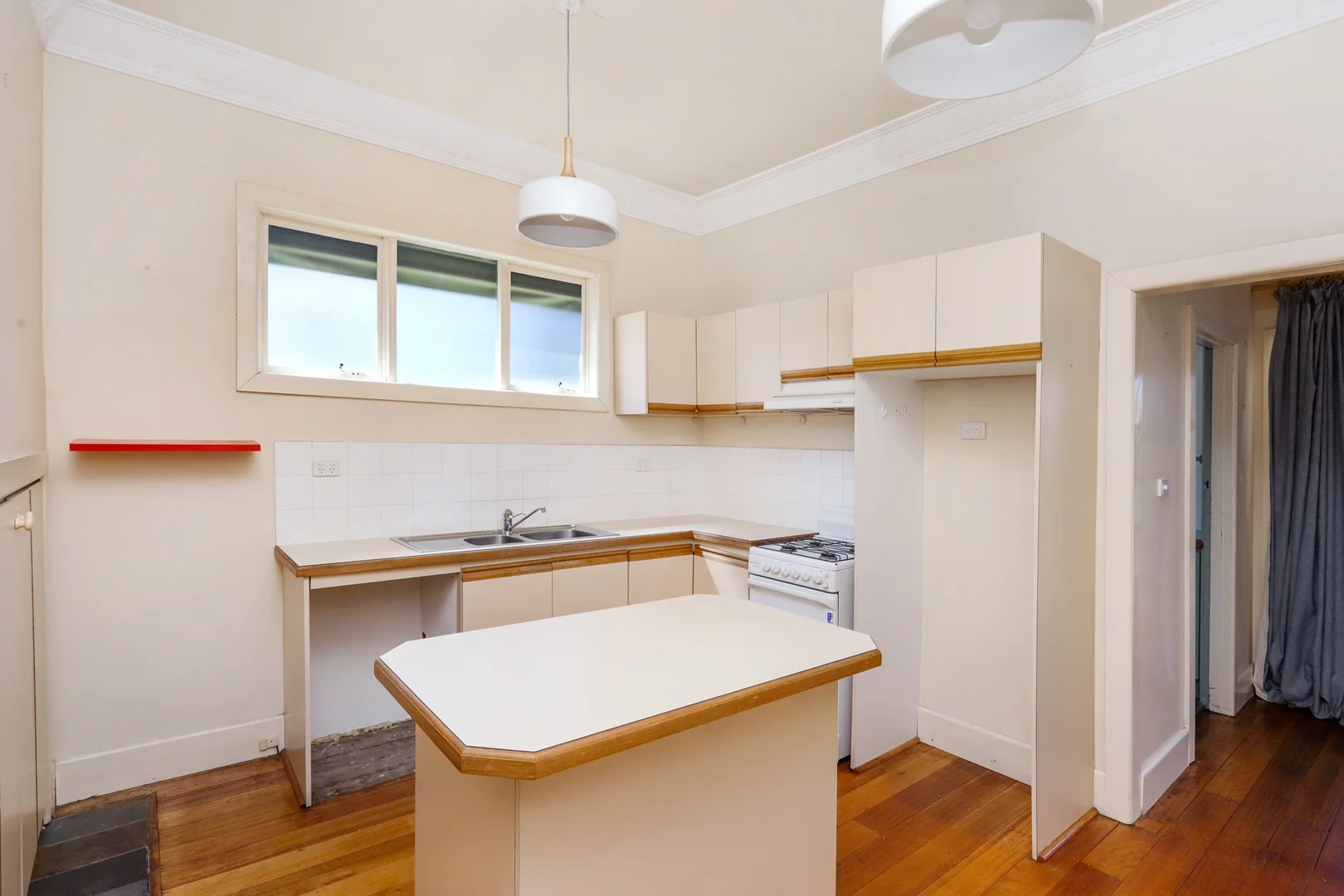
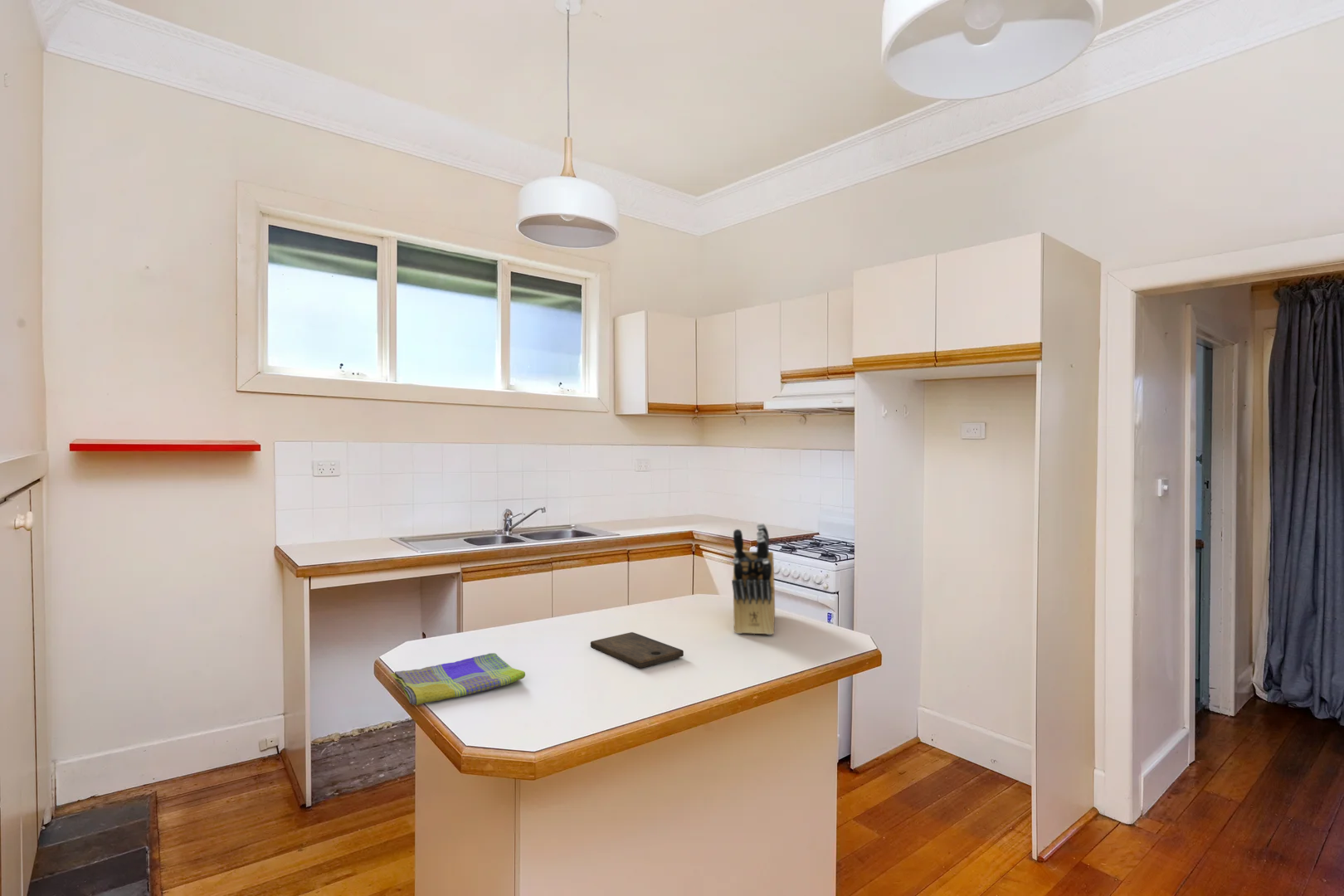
+ knife block [731,523,776,635]
+ cutting board [590,631,684,669]
+ dish towel [390,652,526,706]
